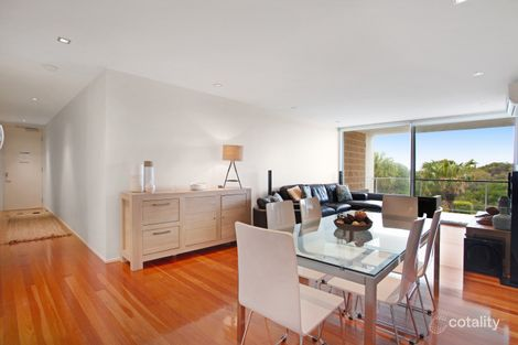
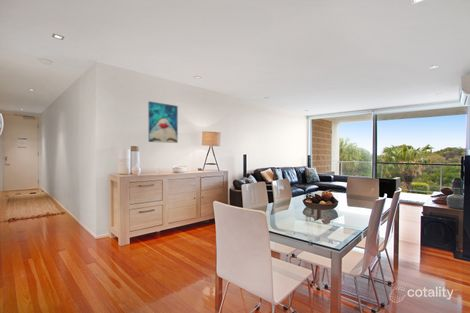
+ wall art [147,100,179,144]
